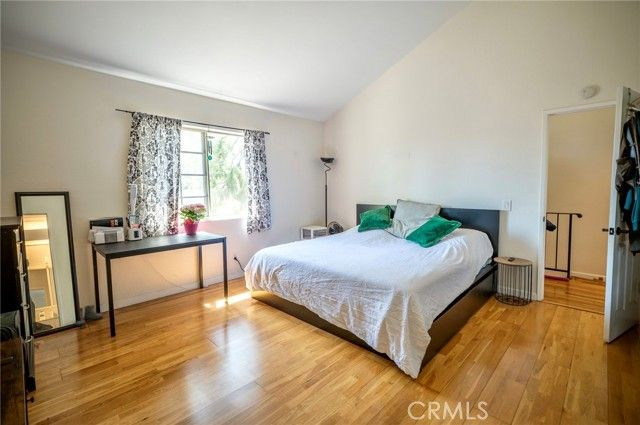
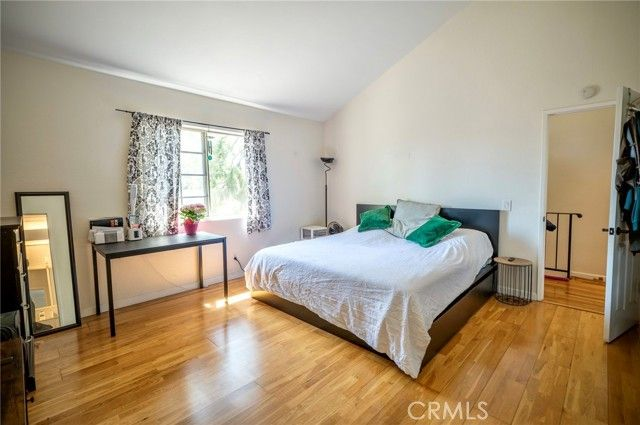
- boots [74,304,103,326]
